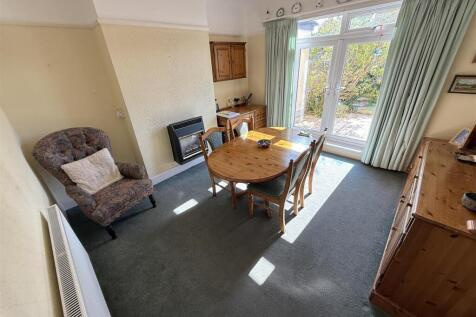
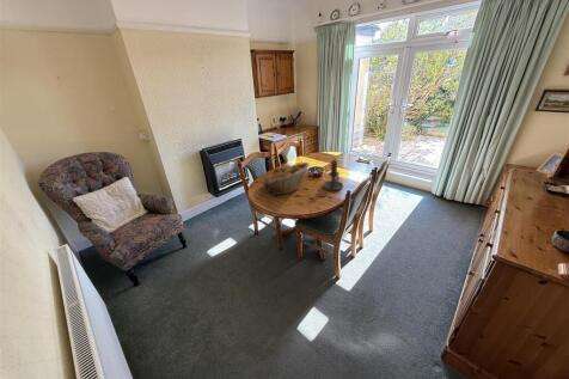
+ candle holder [322,159,344,191]
+ fruit basket [259,161,311,196]
